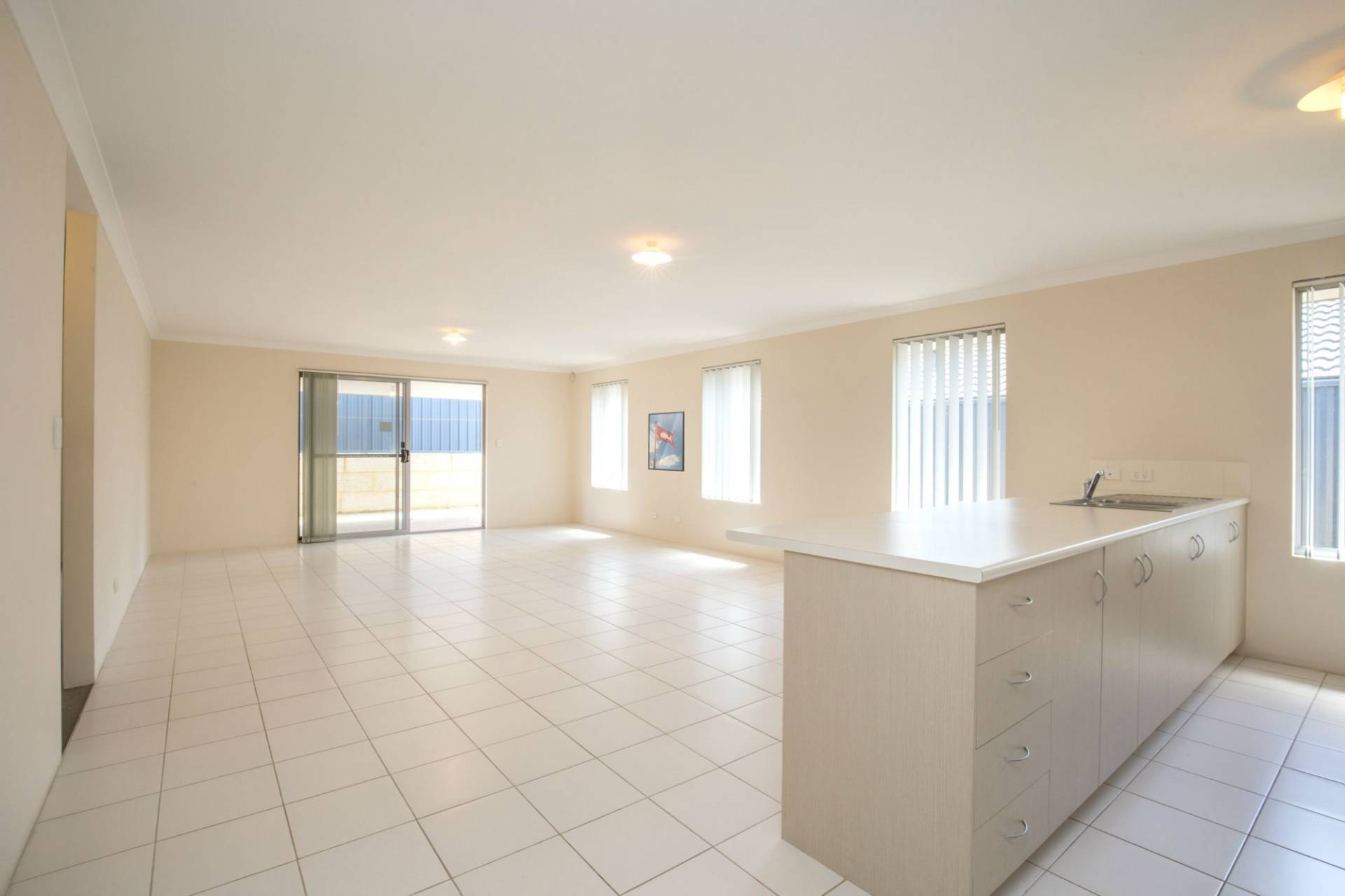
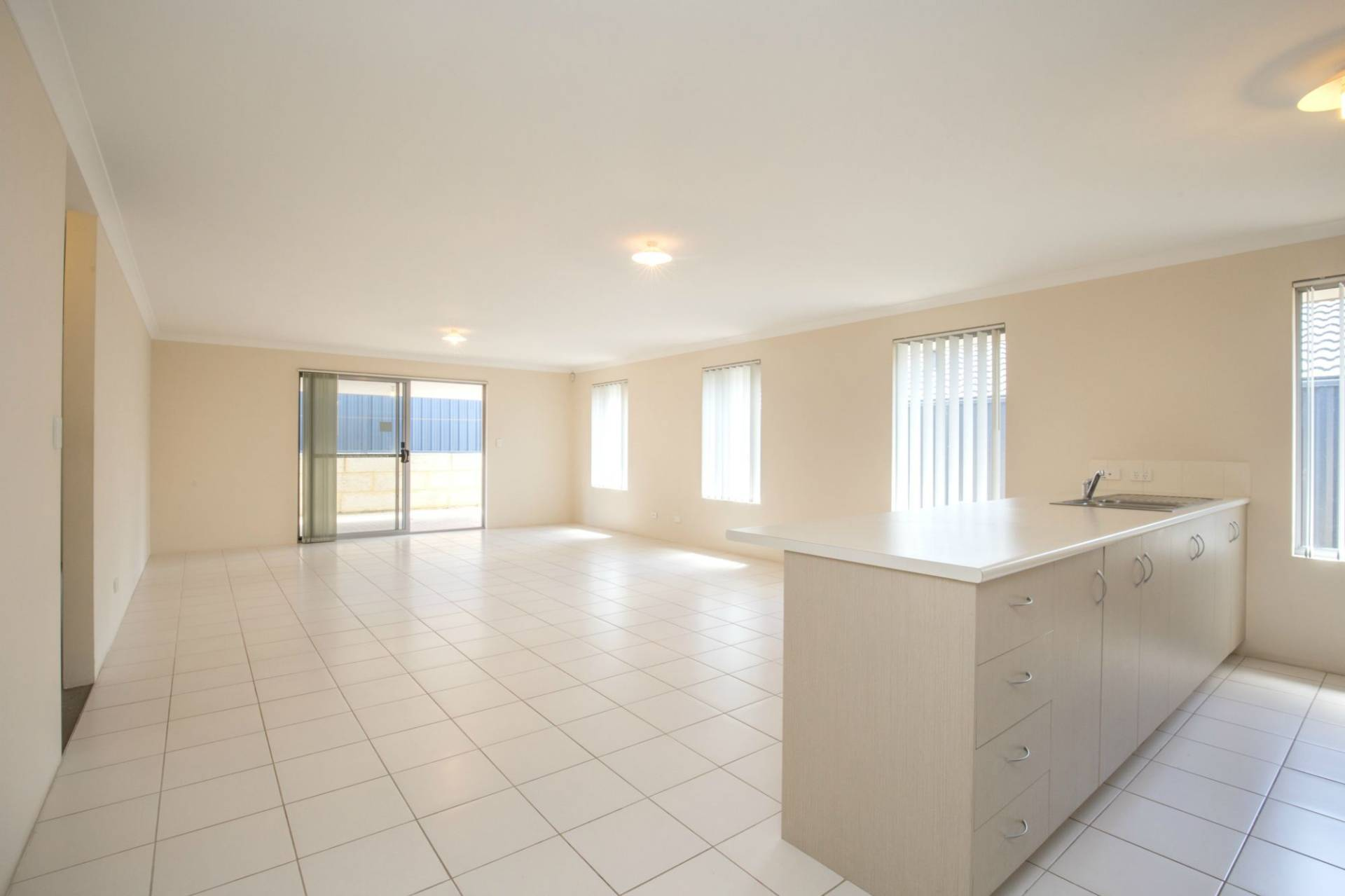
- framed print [647,411,685,472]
